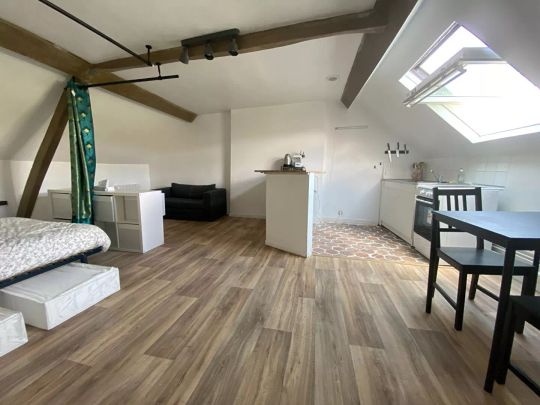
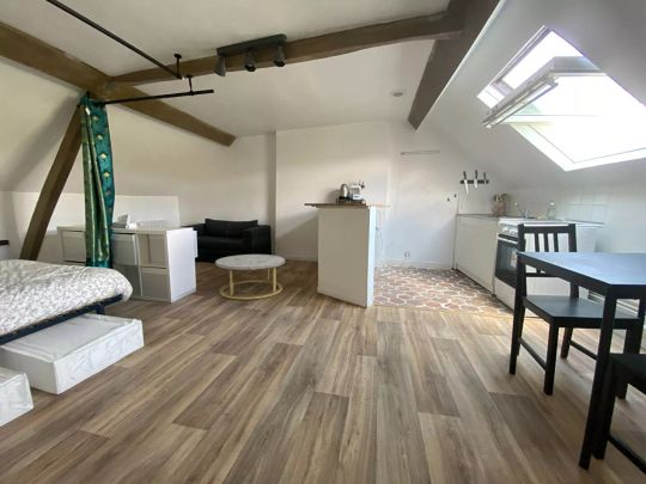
+ coffee table [214,253,286,301]
